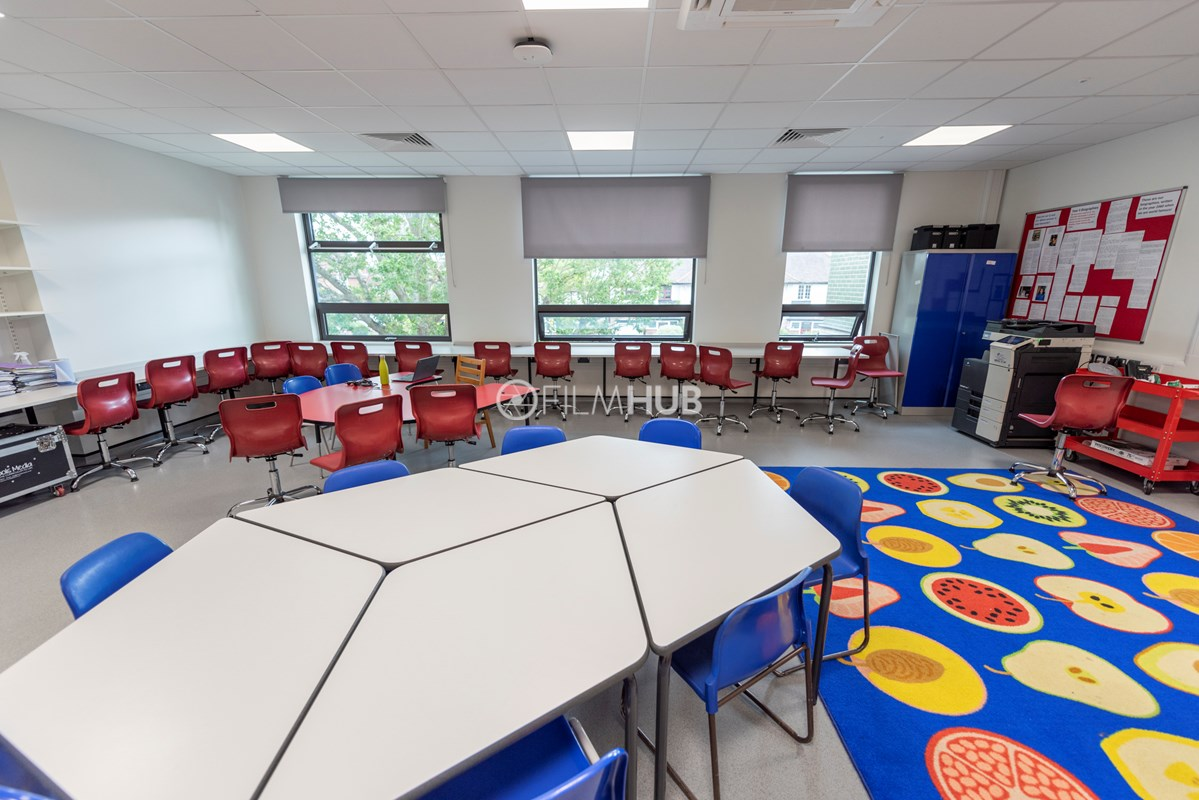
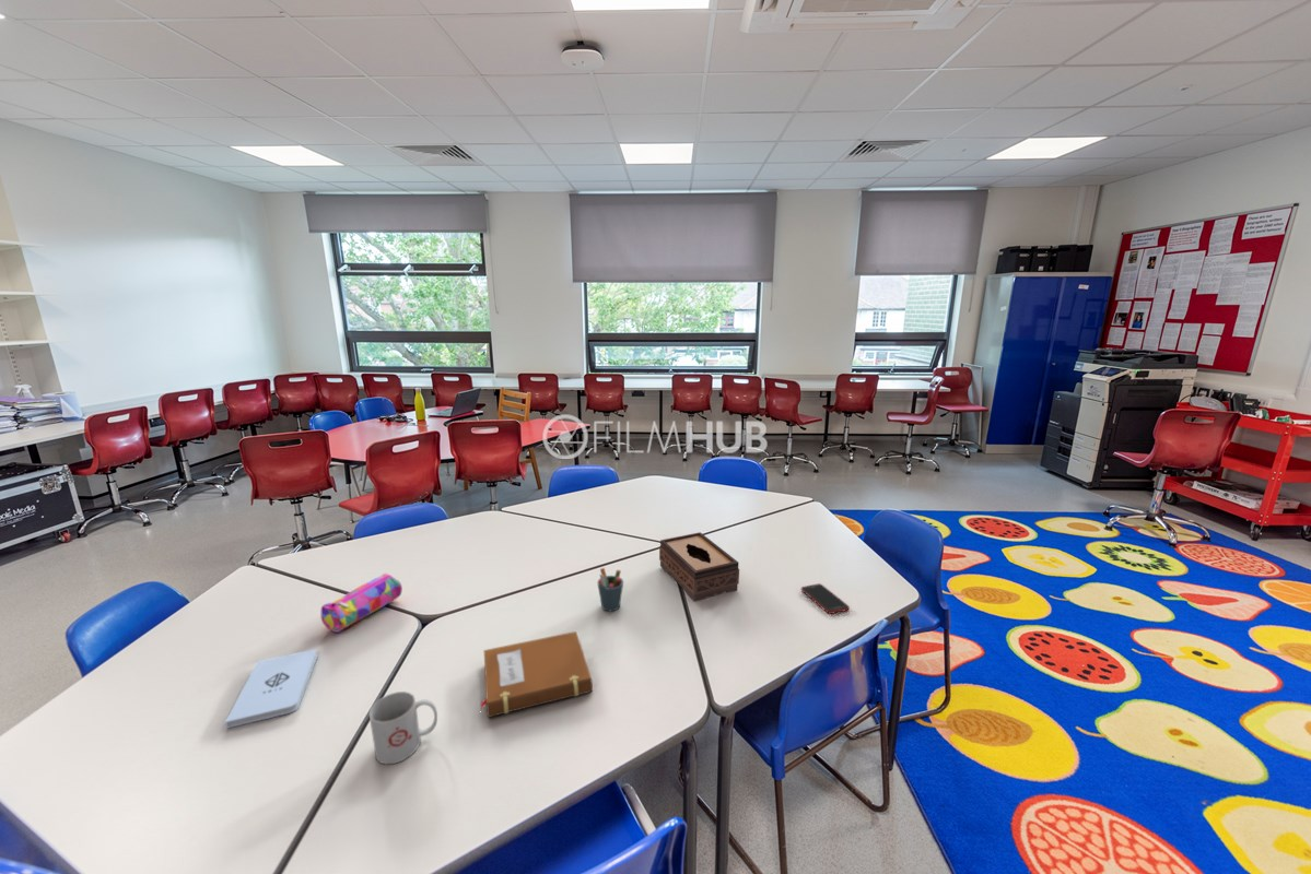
+ pencil case [320,572,403,634]
+ pen holder [596,567,624,612]
+ notepad [224,649,318,730]
+ tissue box [658,531,740,602]
+ notebook [479,630,594,719]
+ mug [368,690,438,766]
+ cell phone [800,582,851,615]
